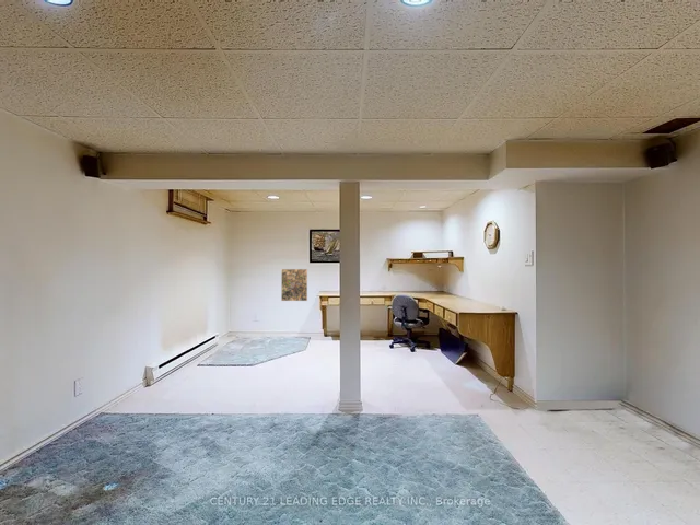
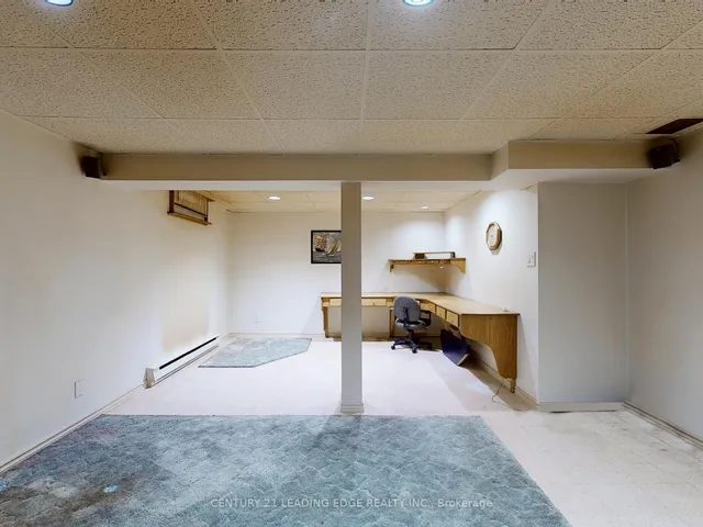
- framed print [280,268,308,302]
